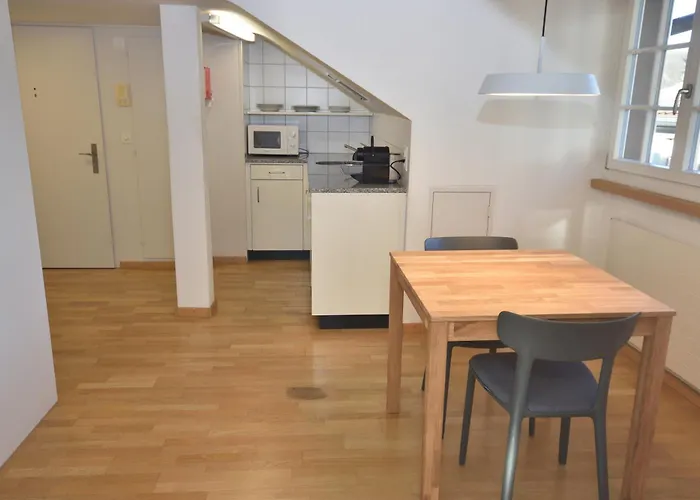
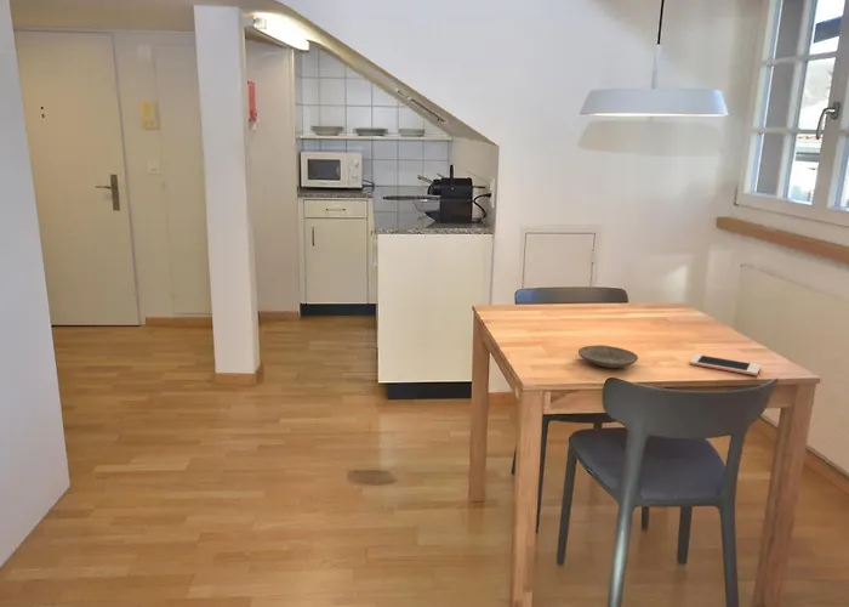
+ plate [577,344,639,369]
+ cell phone [689,353,762,376]
